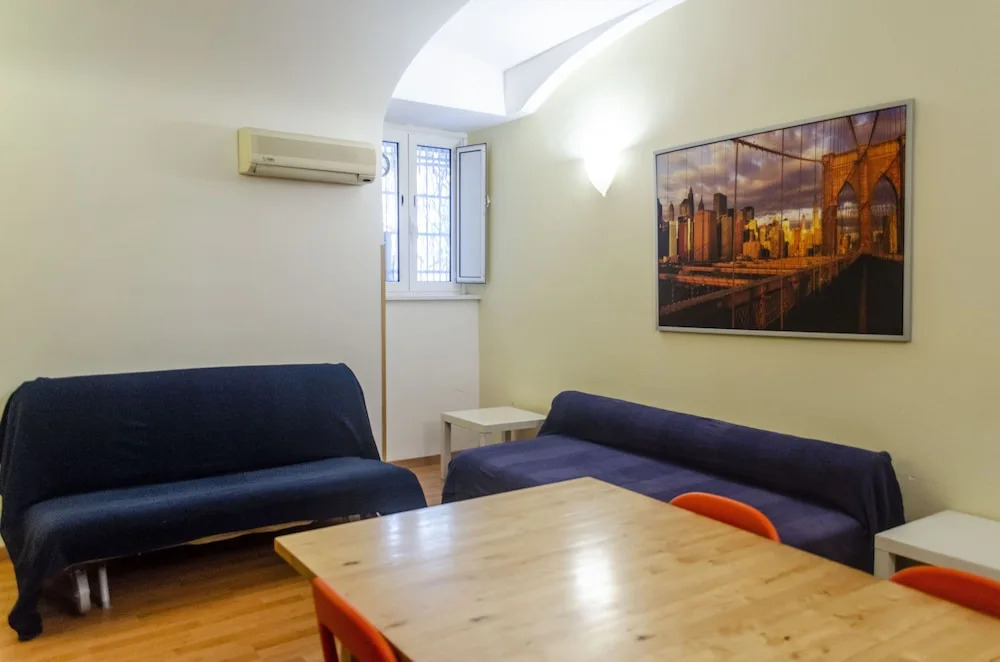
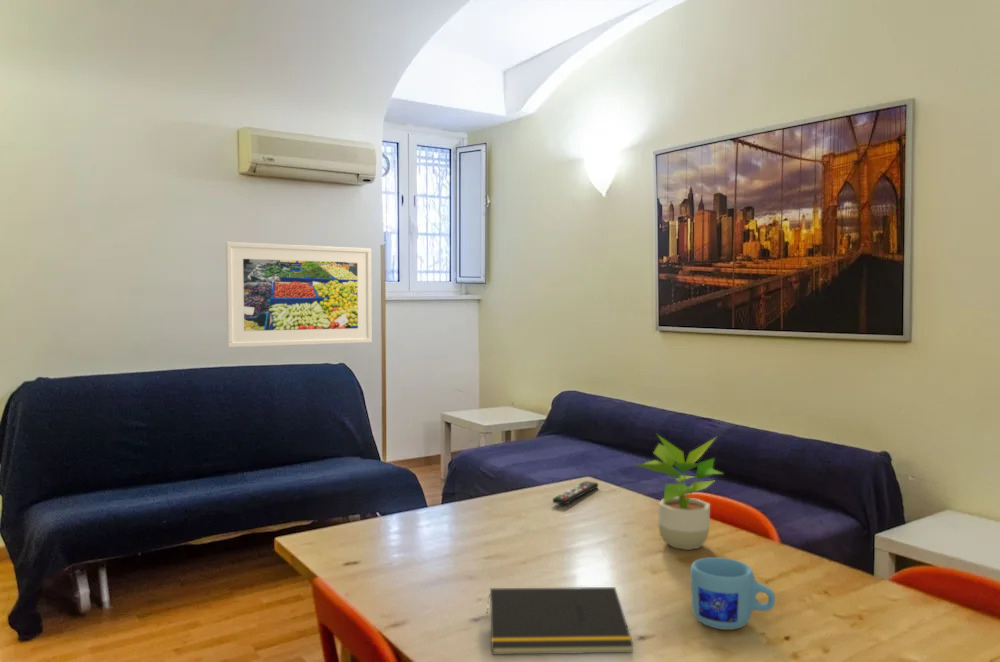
+ notepad [486,586,634,656]
+ mug [690,556,776,631]
+ potted plant [633,433,725,551]
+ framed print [225,241,373,348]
+ remote control [552,480,599,506]
